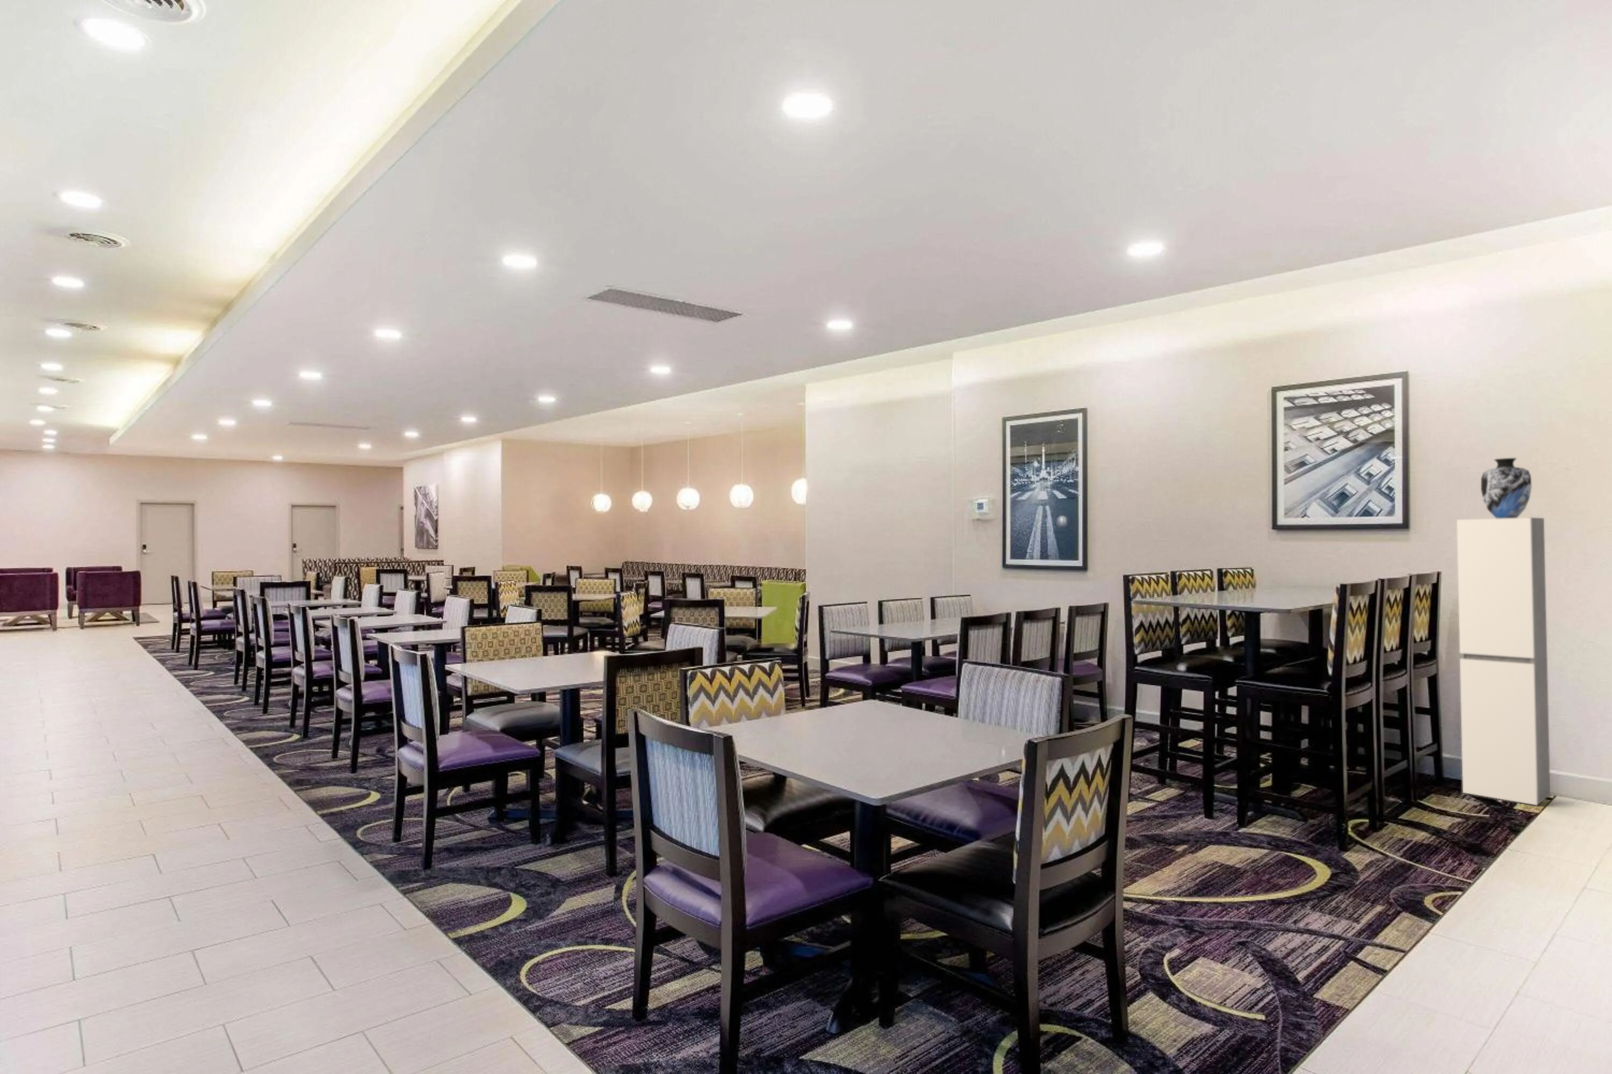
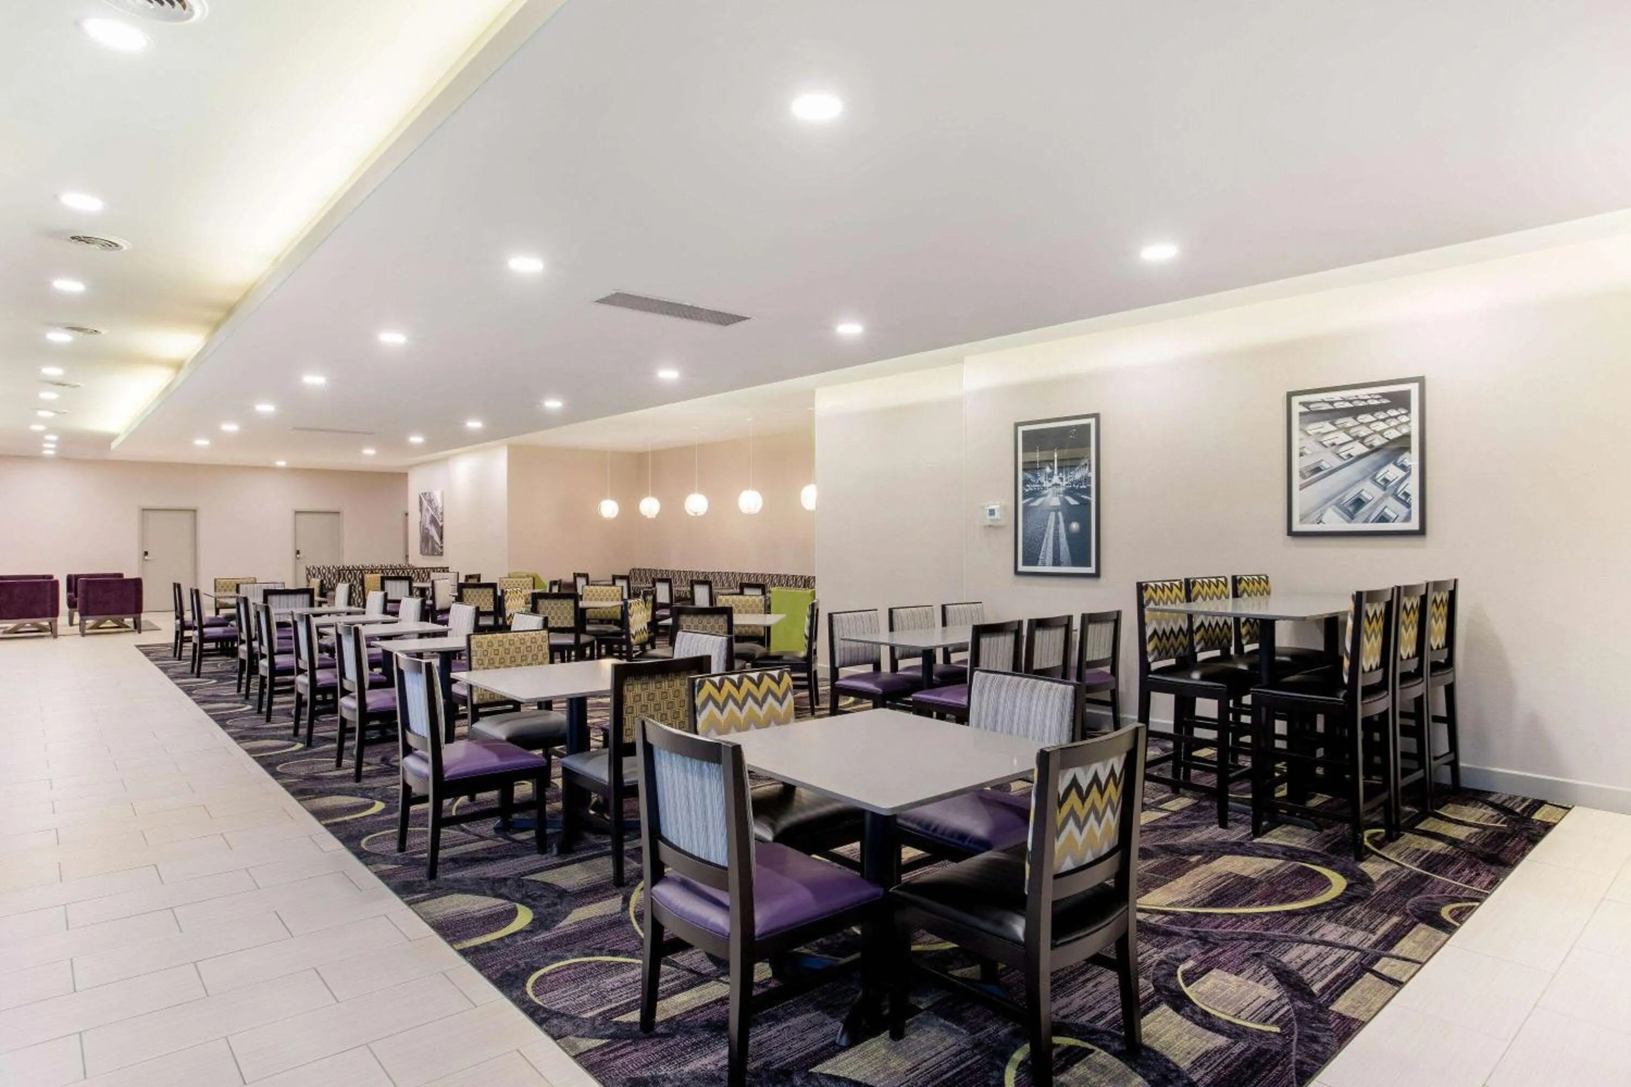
- vase [1480,458,1532,519]
- cabinet [1456,517,1551,805]
